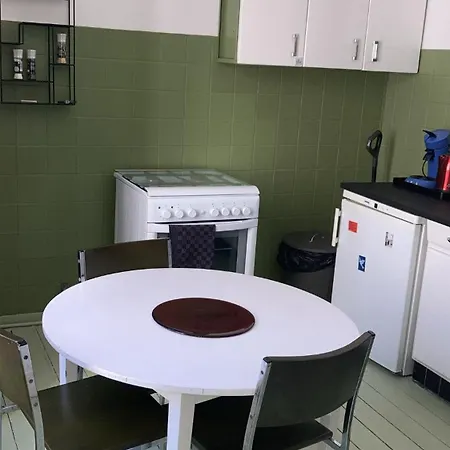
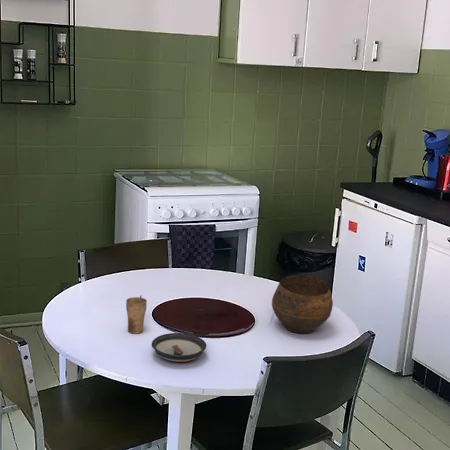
+ saucer [151,332,207,363]
+ cup [125,294,148,335]
+ bowl [271,274,334,334]
